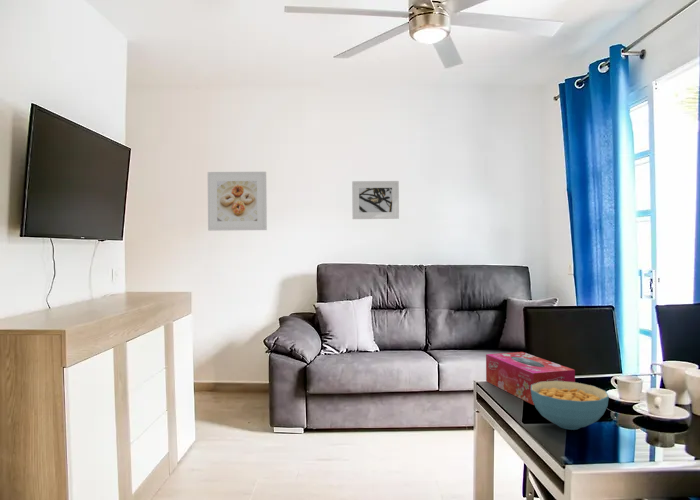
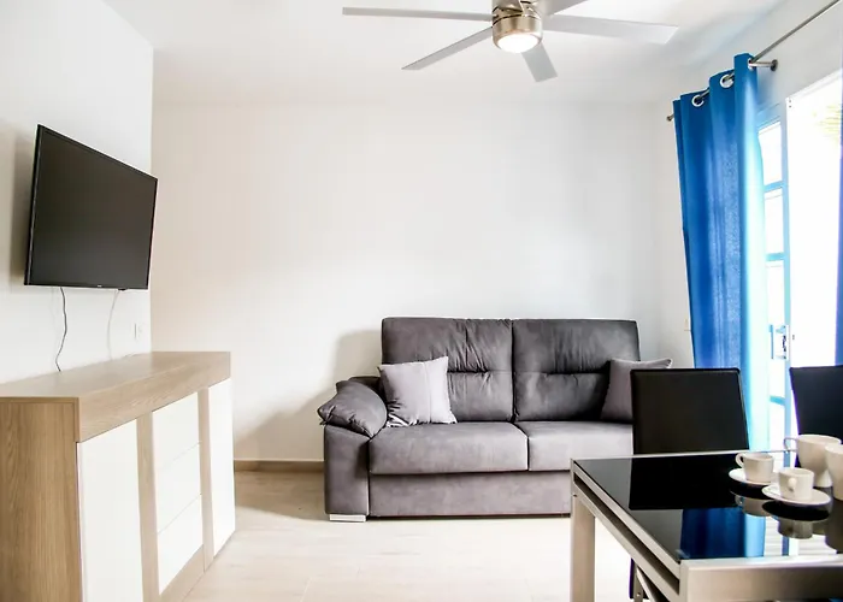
- cereal bowl [531,381,610,431]
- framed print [207,171,268,232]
- tissue box [485,351,576,406]
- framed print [351,180,400,220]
